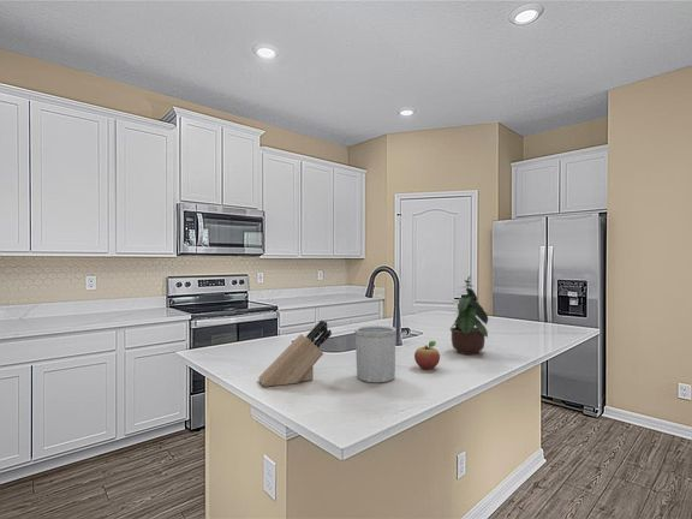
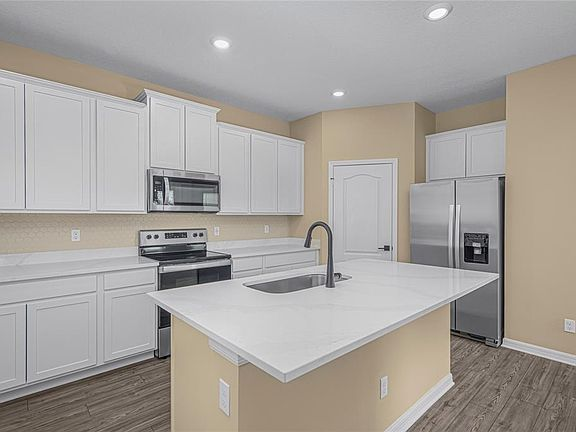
- potted plant [449,275,489,356]
- knife block [257,320,333,388]
- utensil holder [353,324,398,383]
- fruit [413,340,441,370]
